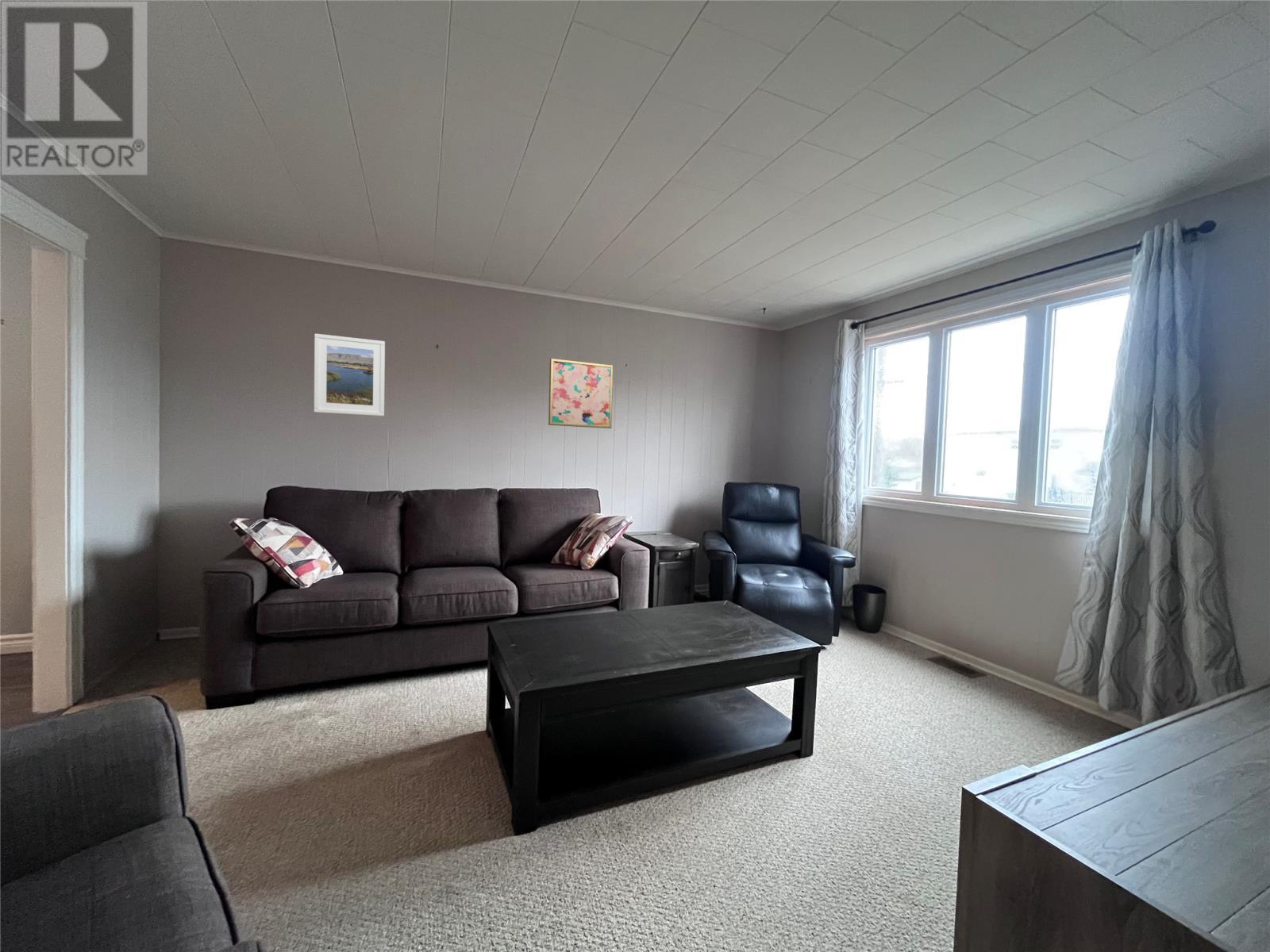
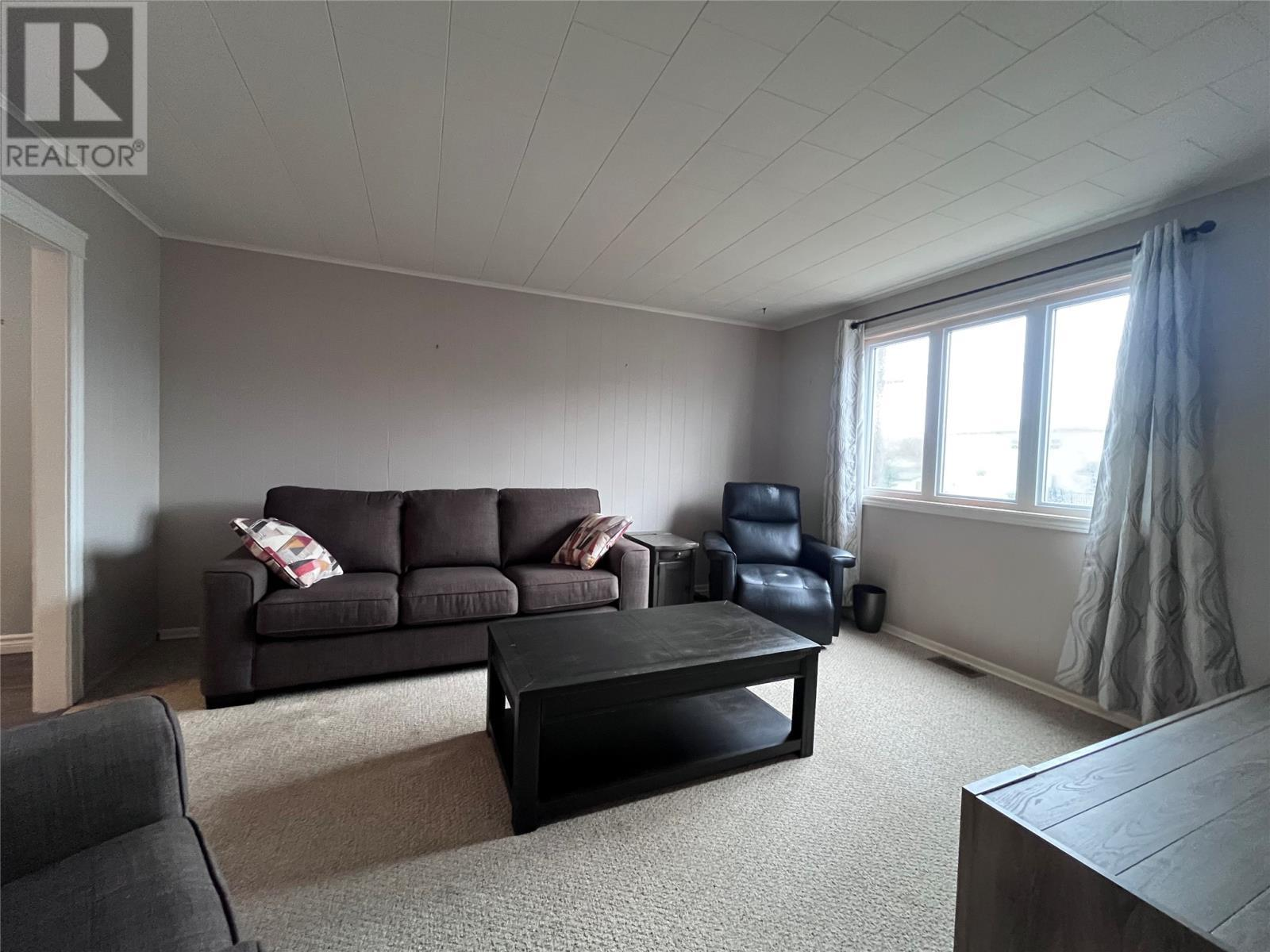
- wall art [548,358,614,429]
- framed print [314,332,386,417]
